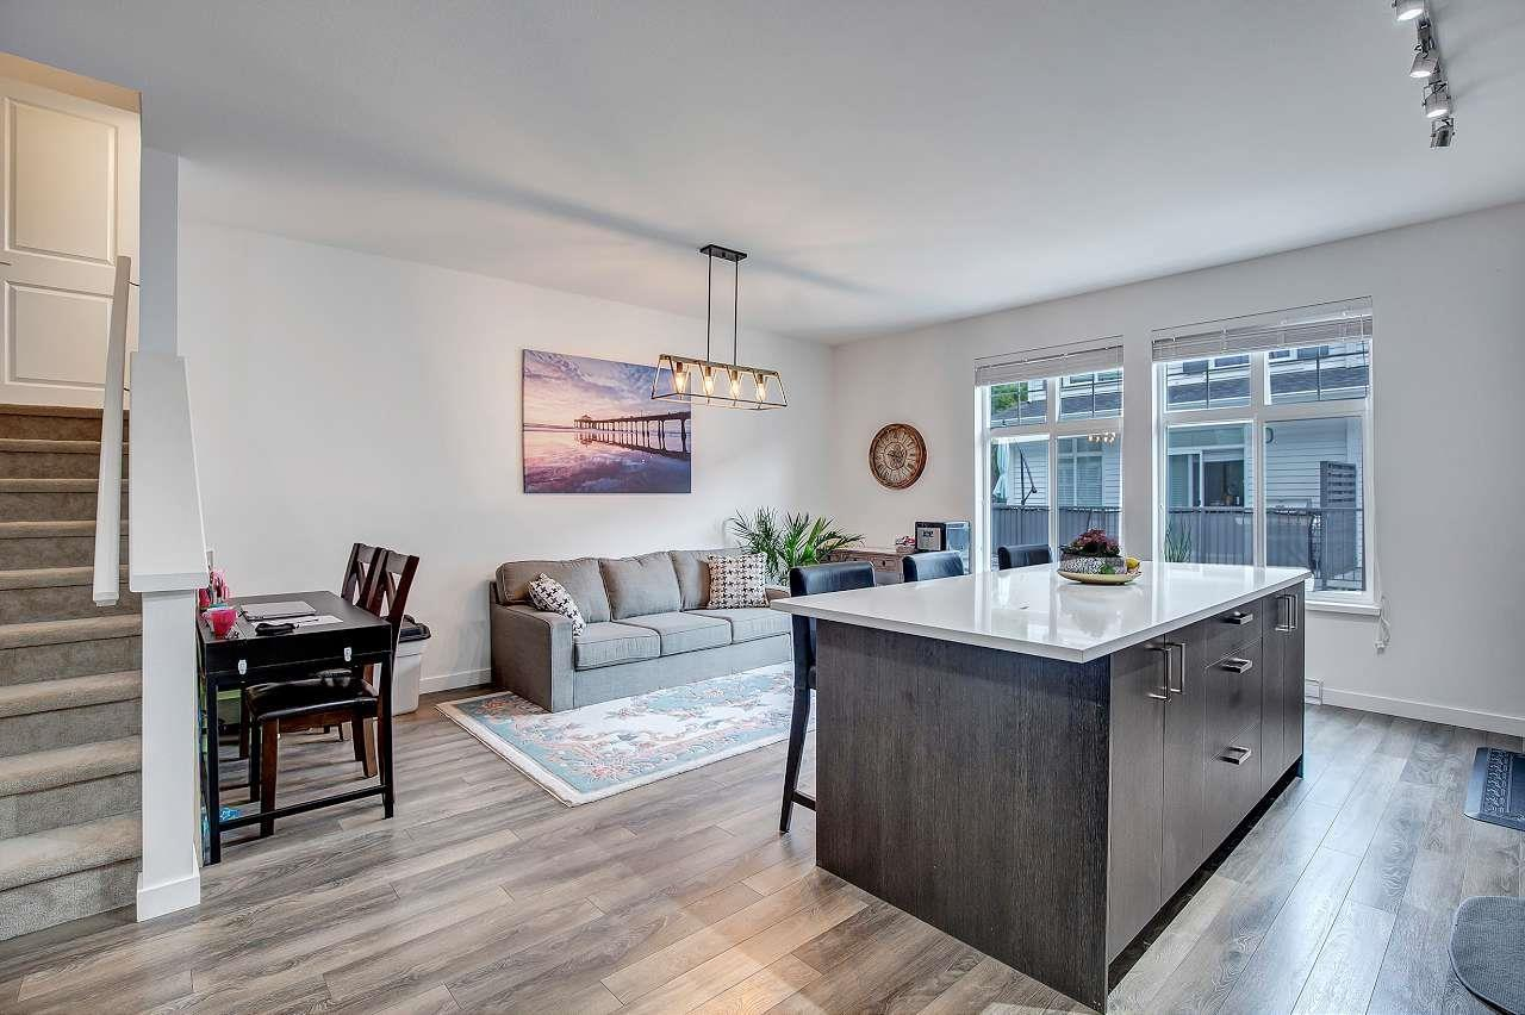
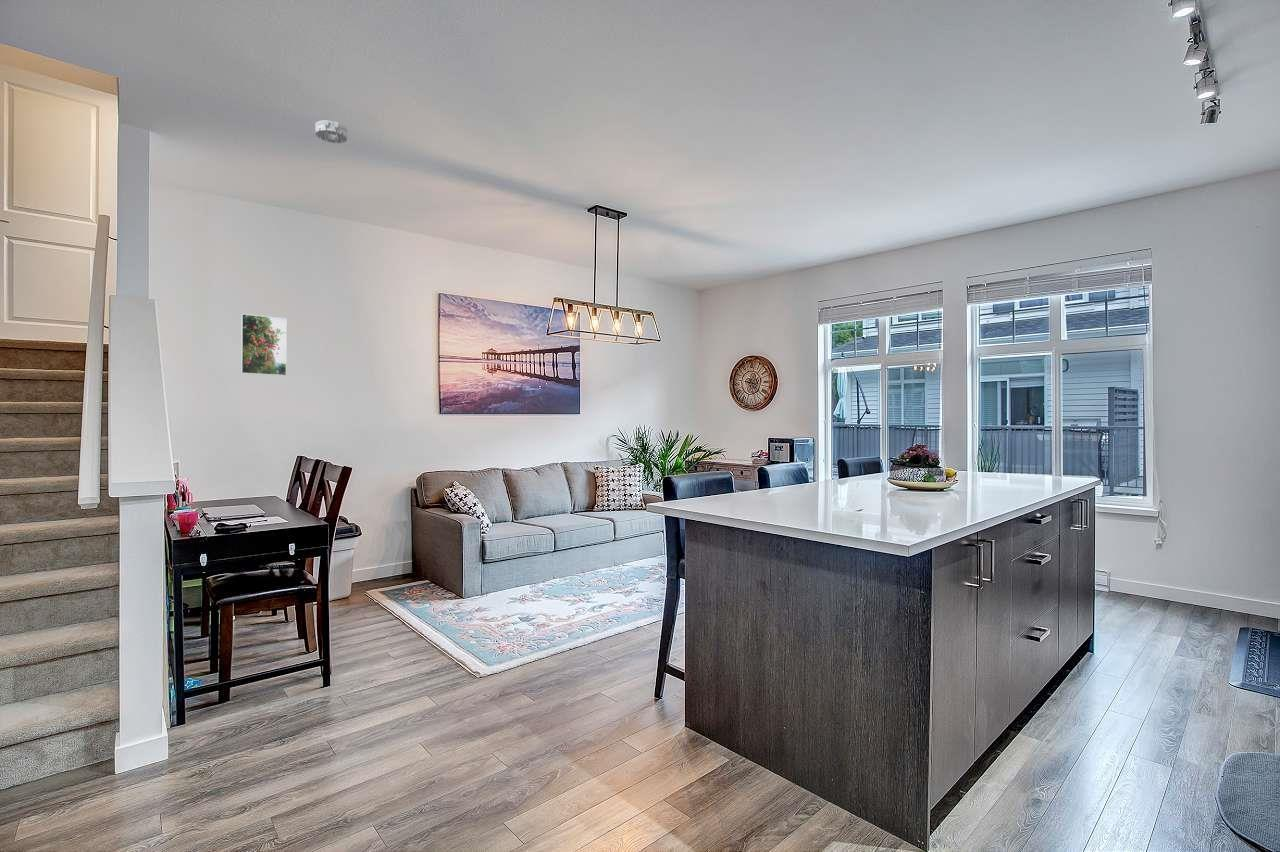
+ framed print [240,313,288,377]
+ smoke detector [314,119,348,144]
